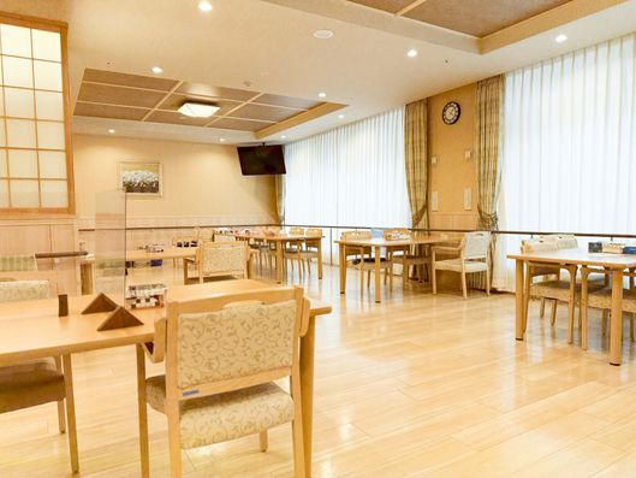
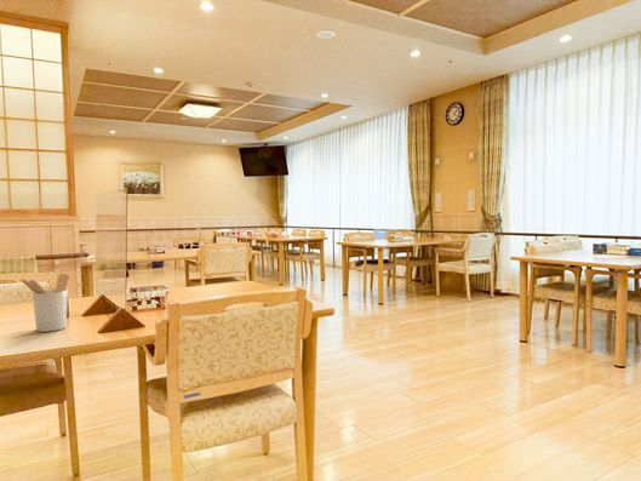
+ utensil holder [18,273,70,333]
